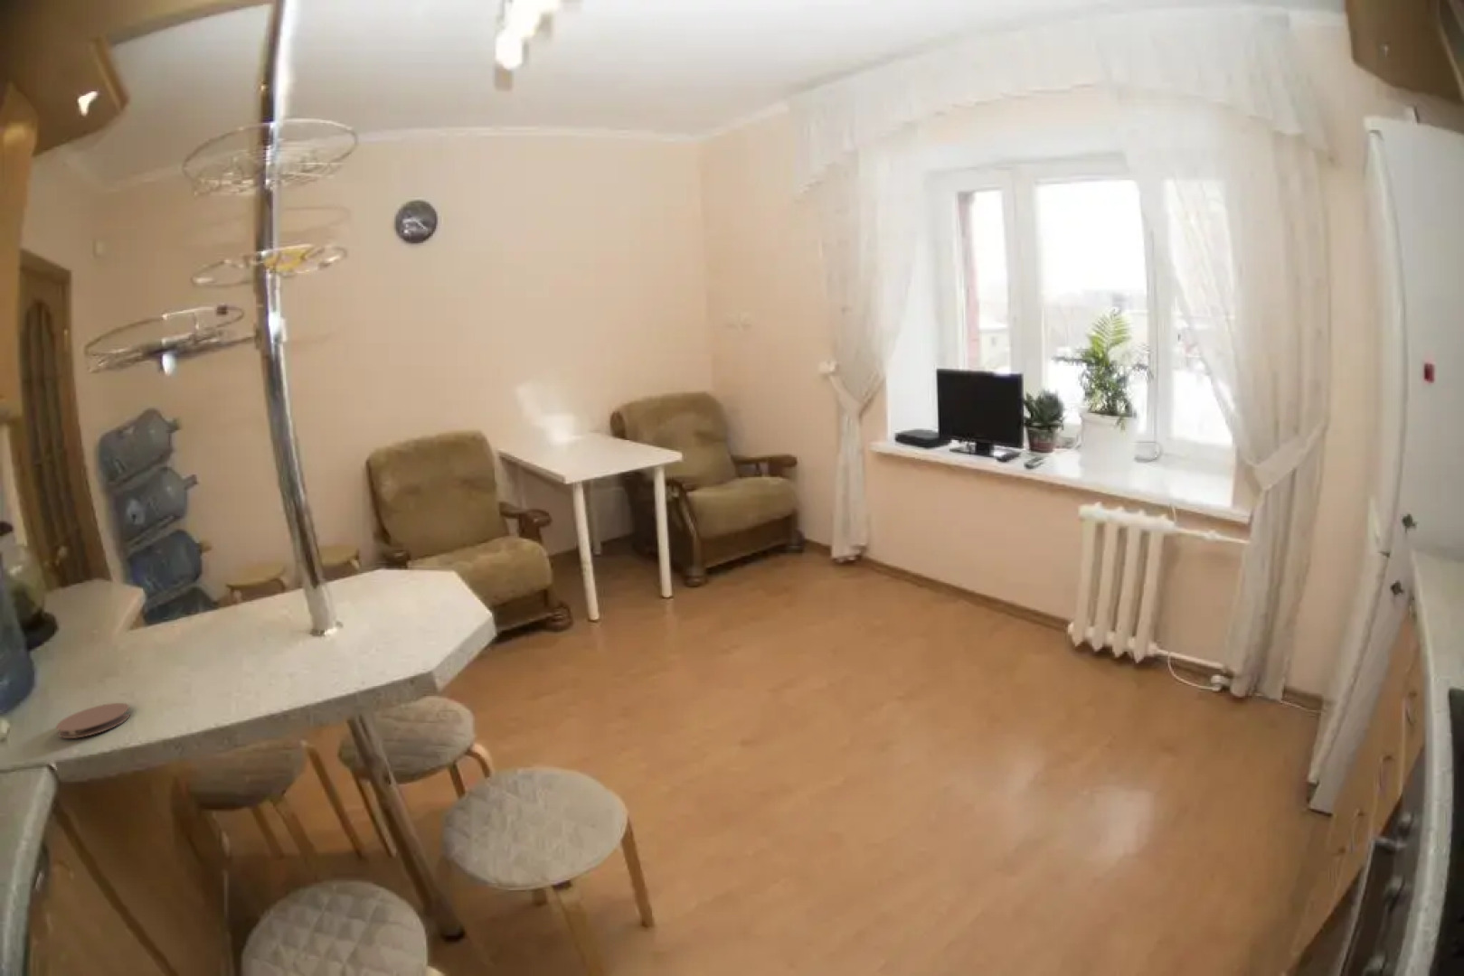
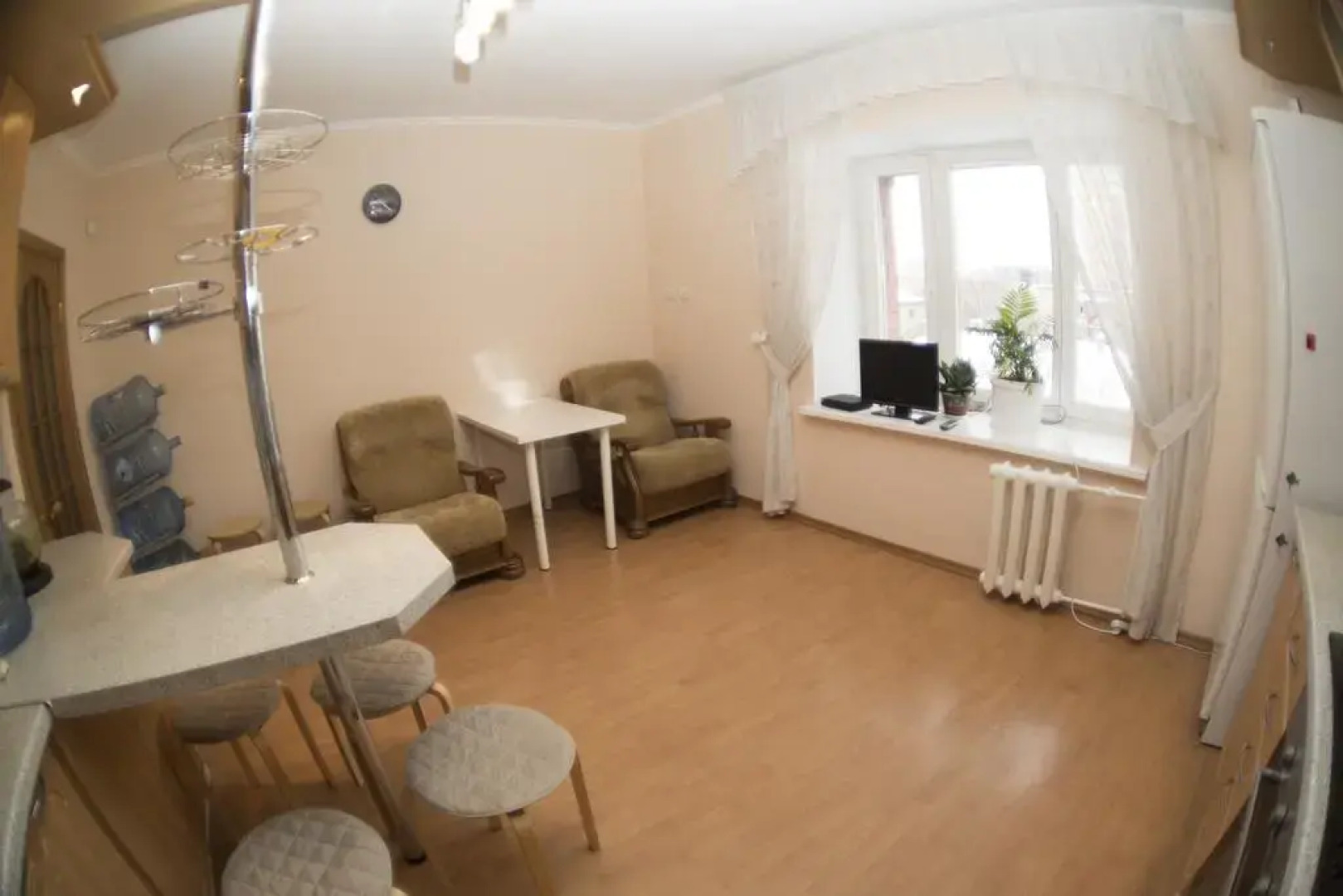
- coaster [56,703,131,740]
